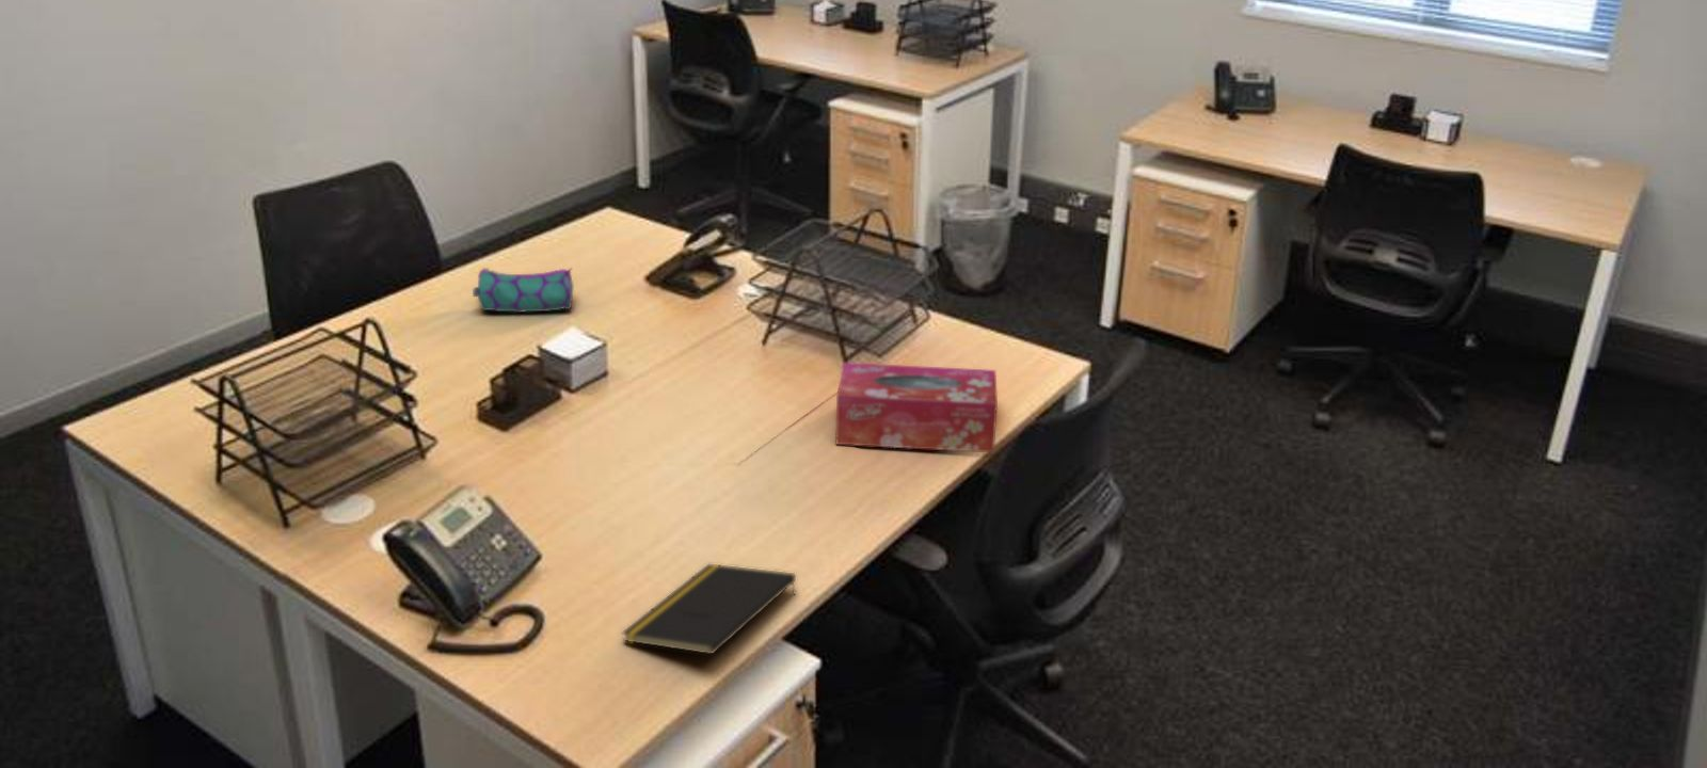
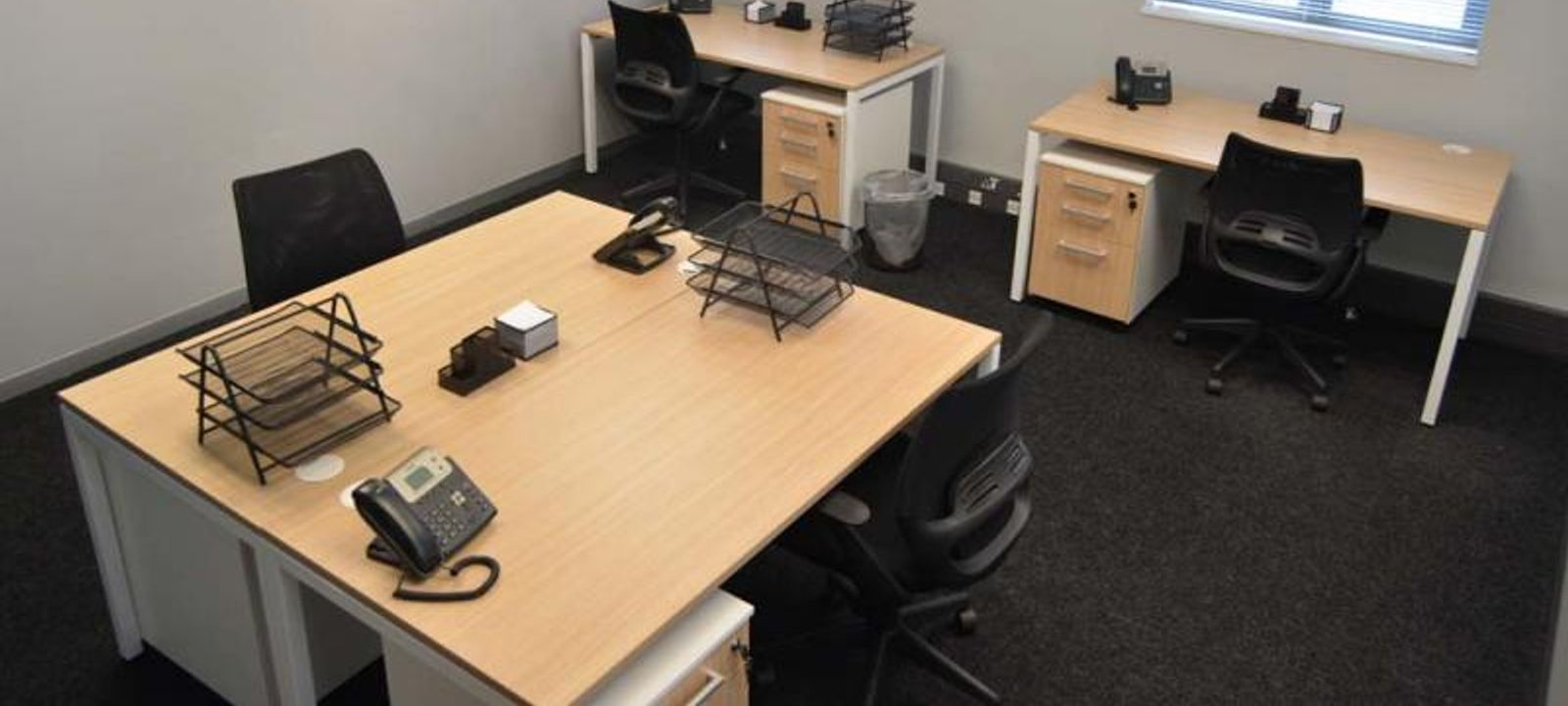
- pencil case [471,267,574,313]
- notepad [621,563,797,655]
- tissue box [834,361,998,455]
